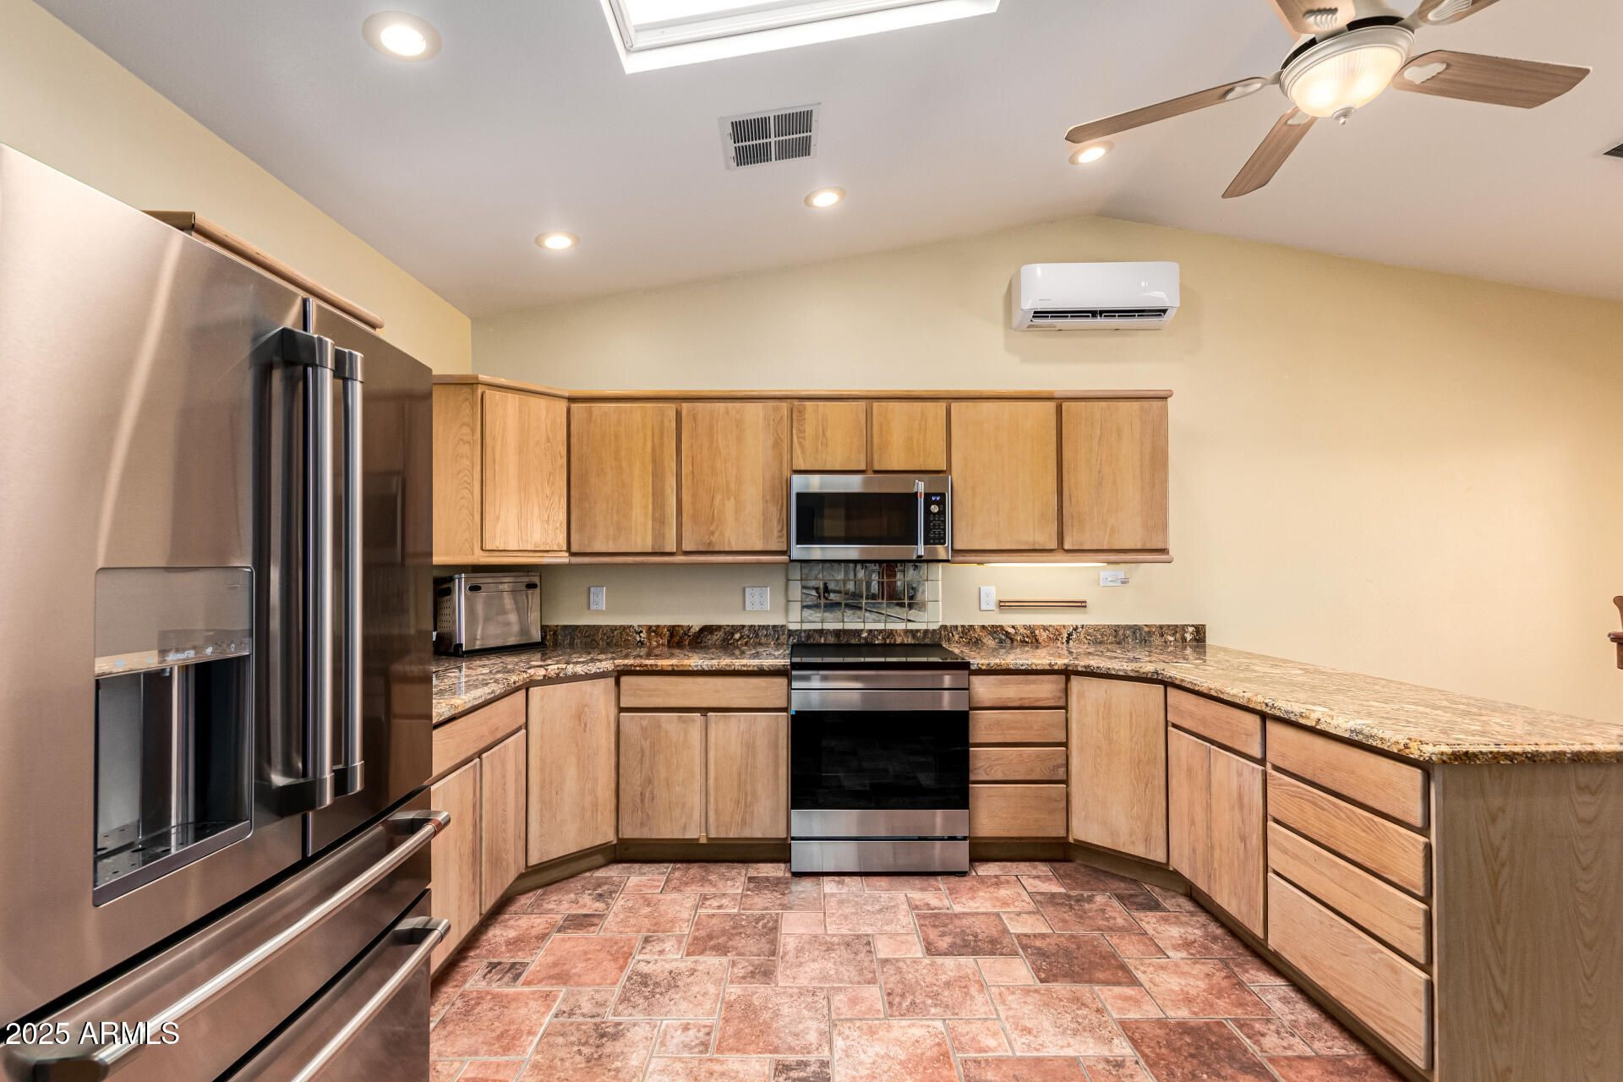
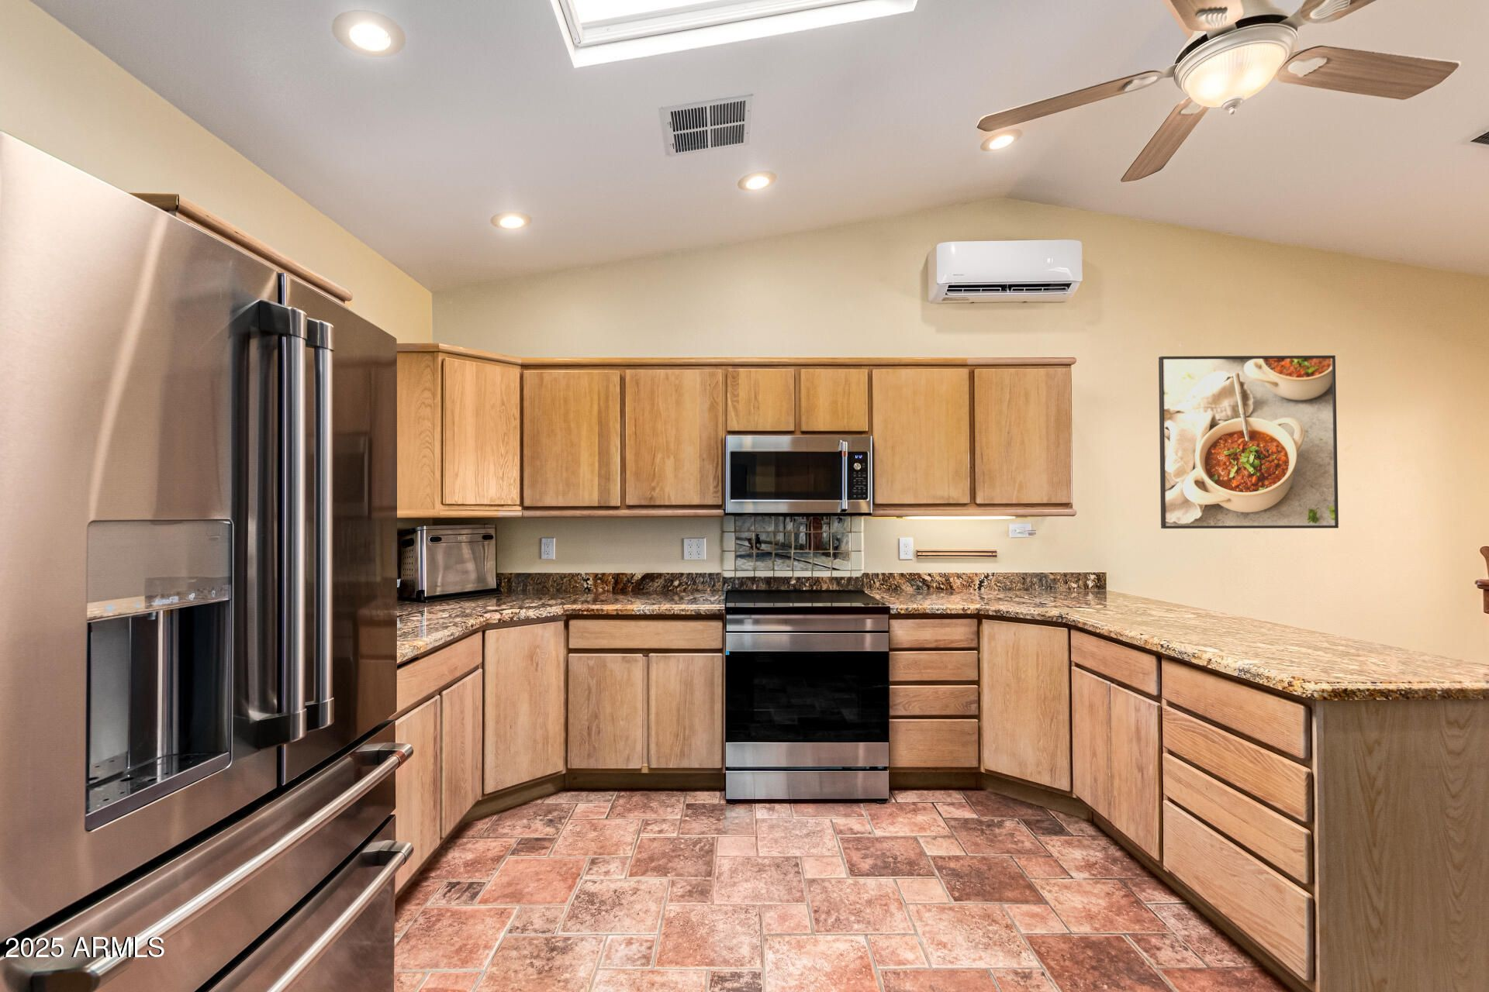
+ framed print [1158,355,1339,529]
